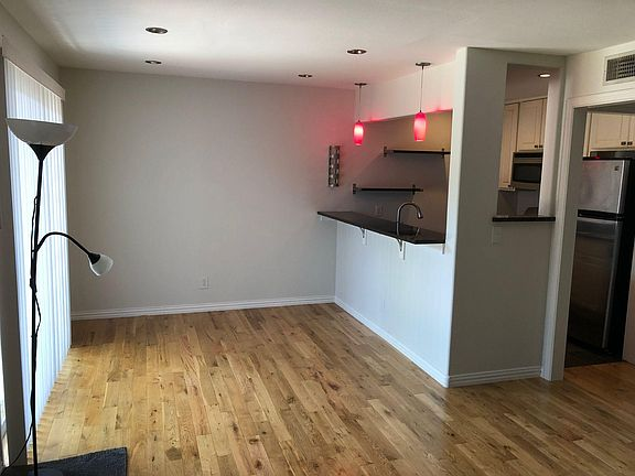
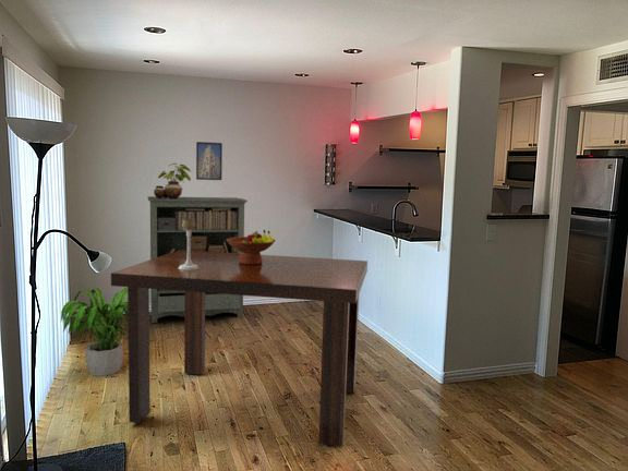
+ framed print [195,141,224,181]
+ bookshelf [147,195,249,324]
+ candle holder [179,219,200,270]
+ dining table [110,250,369,448]
+ fruit bowl [227,229,276,265]
+ potted plant [60,287,129,377]
+ potted plant [153,162,192,198]
